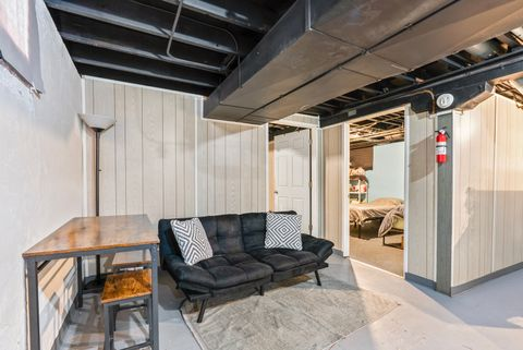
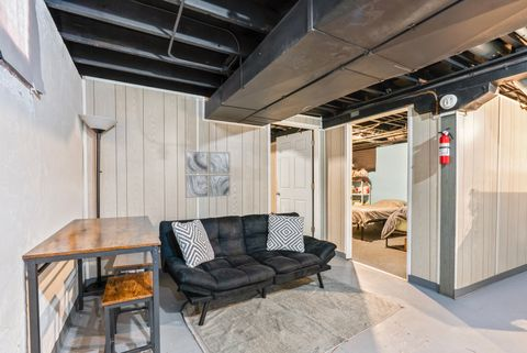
+ wall art [184,150,232,199]
